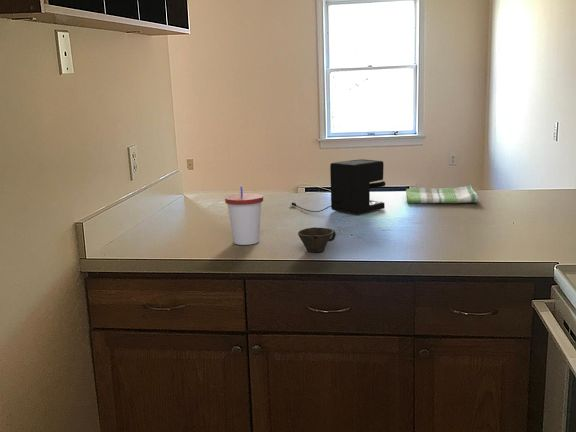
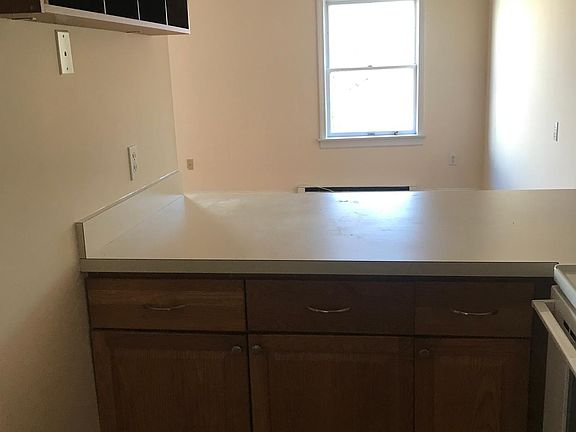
- dish towel [405,185,479,204]
- cup [297,226,337,253]
- cup [224,185,264,246]
- coffee maker [291,158,387,216]
